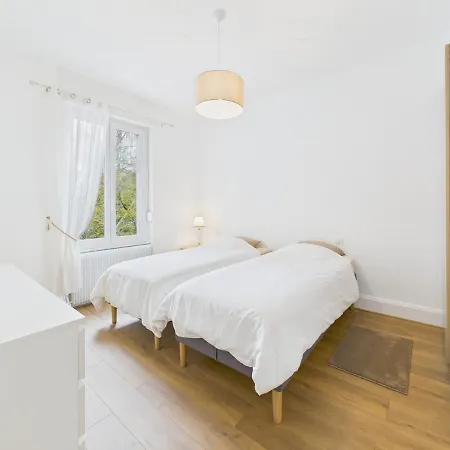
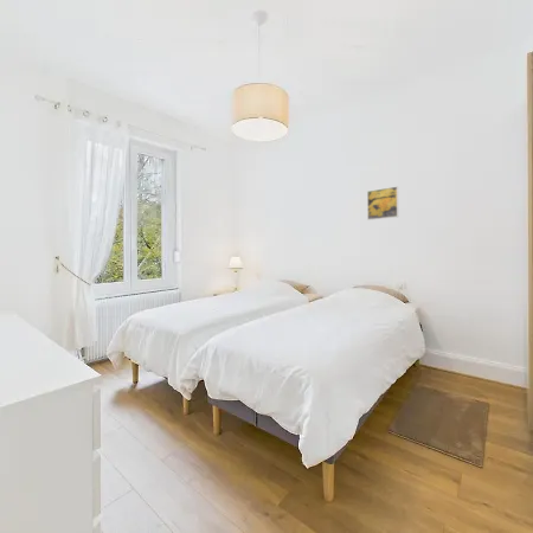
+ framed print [366,185,399,221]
